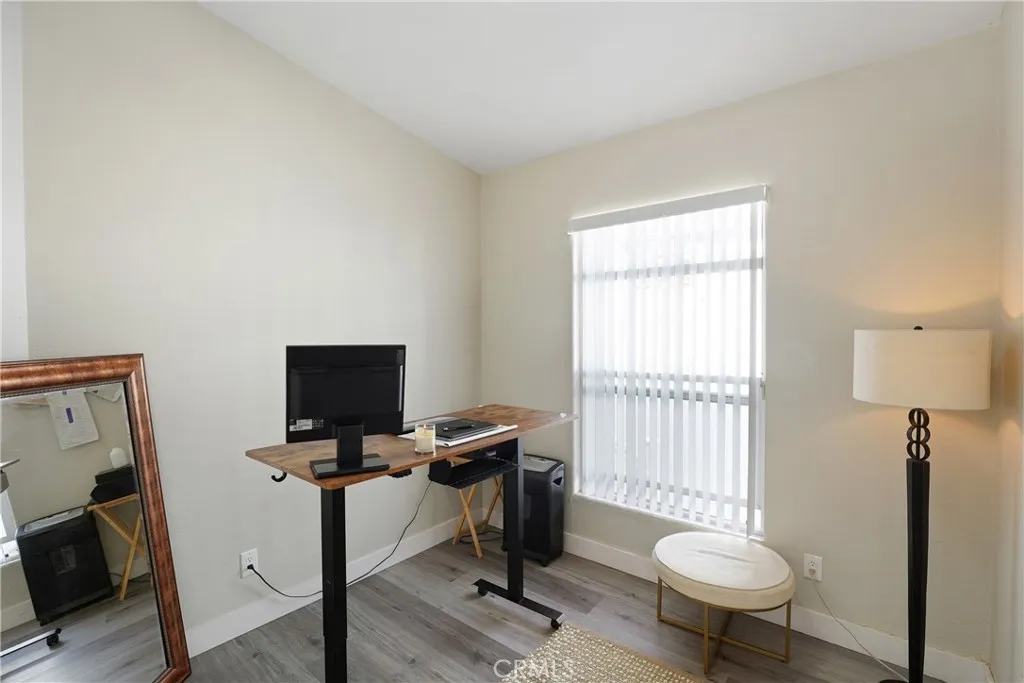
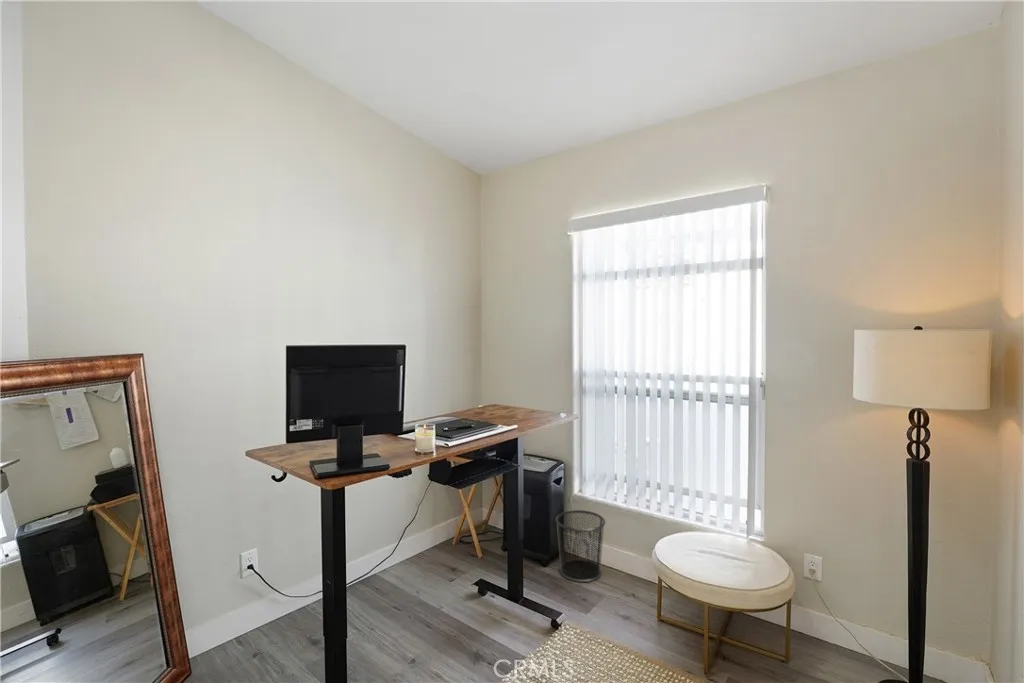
+ waste bin [555,509,606,583]
